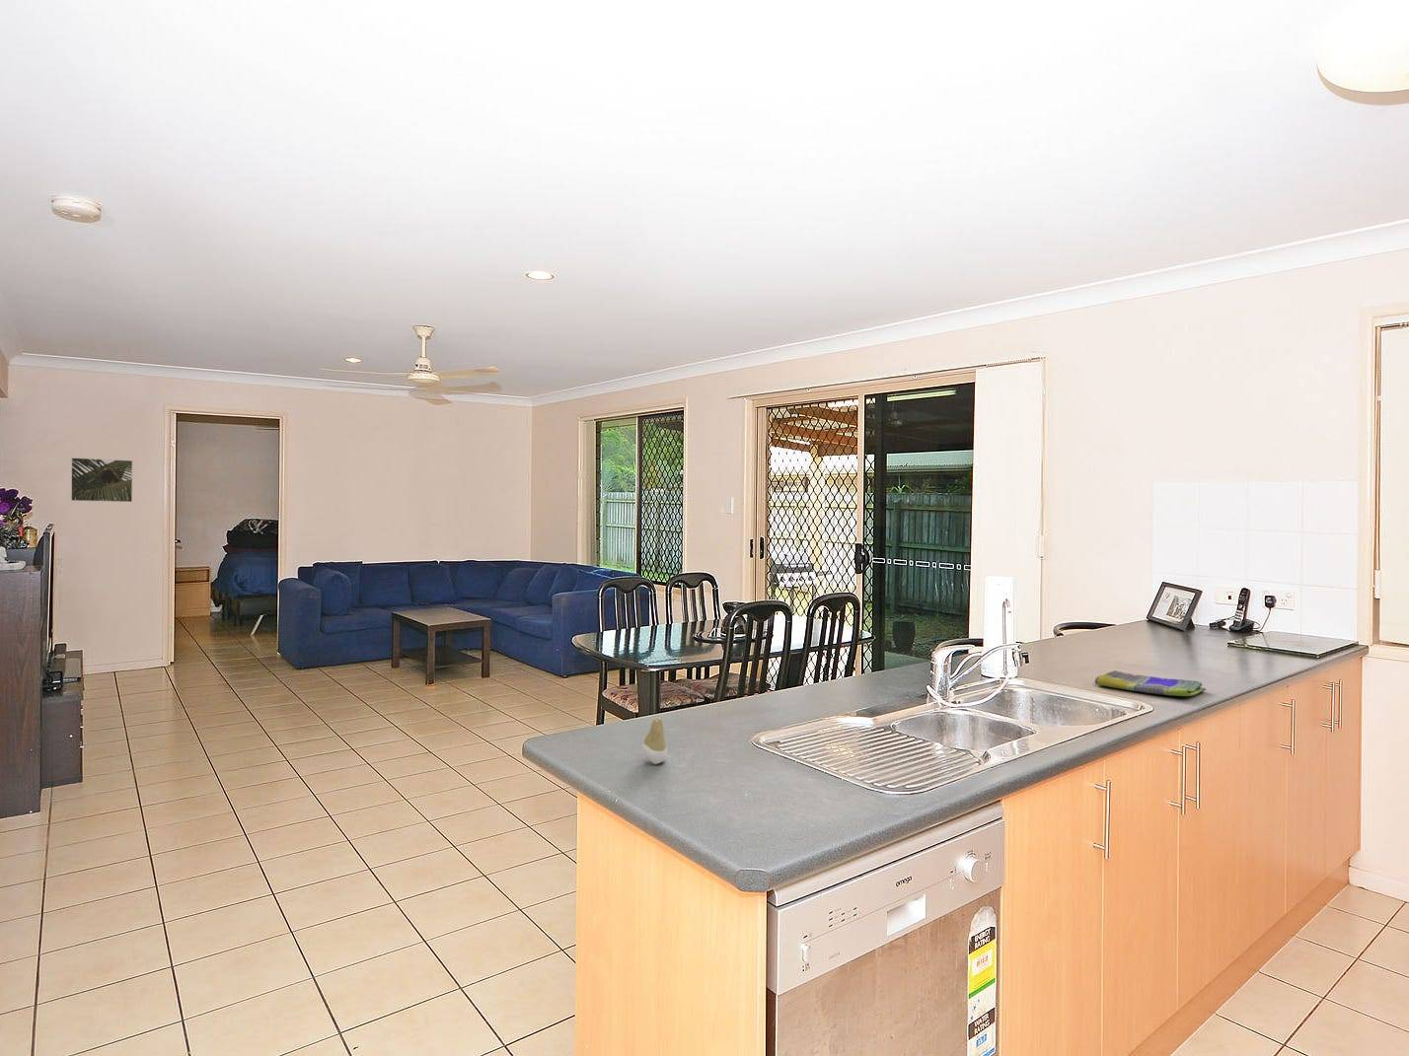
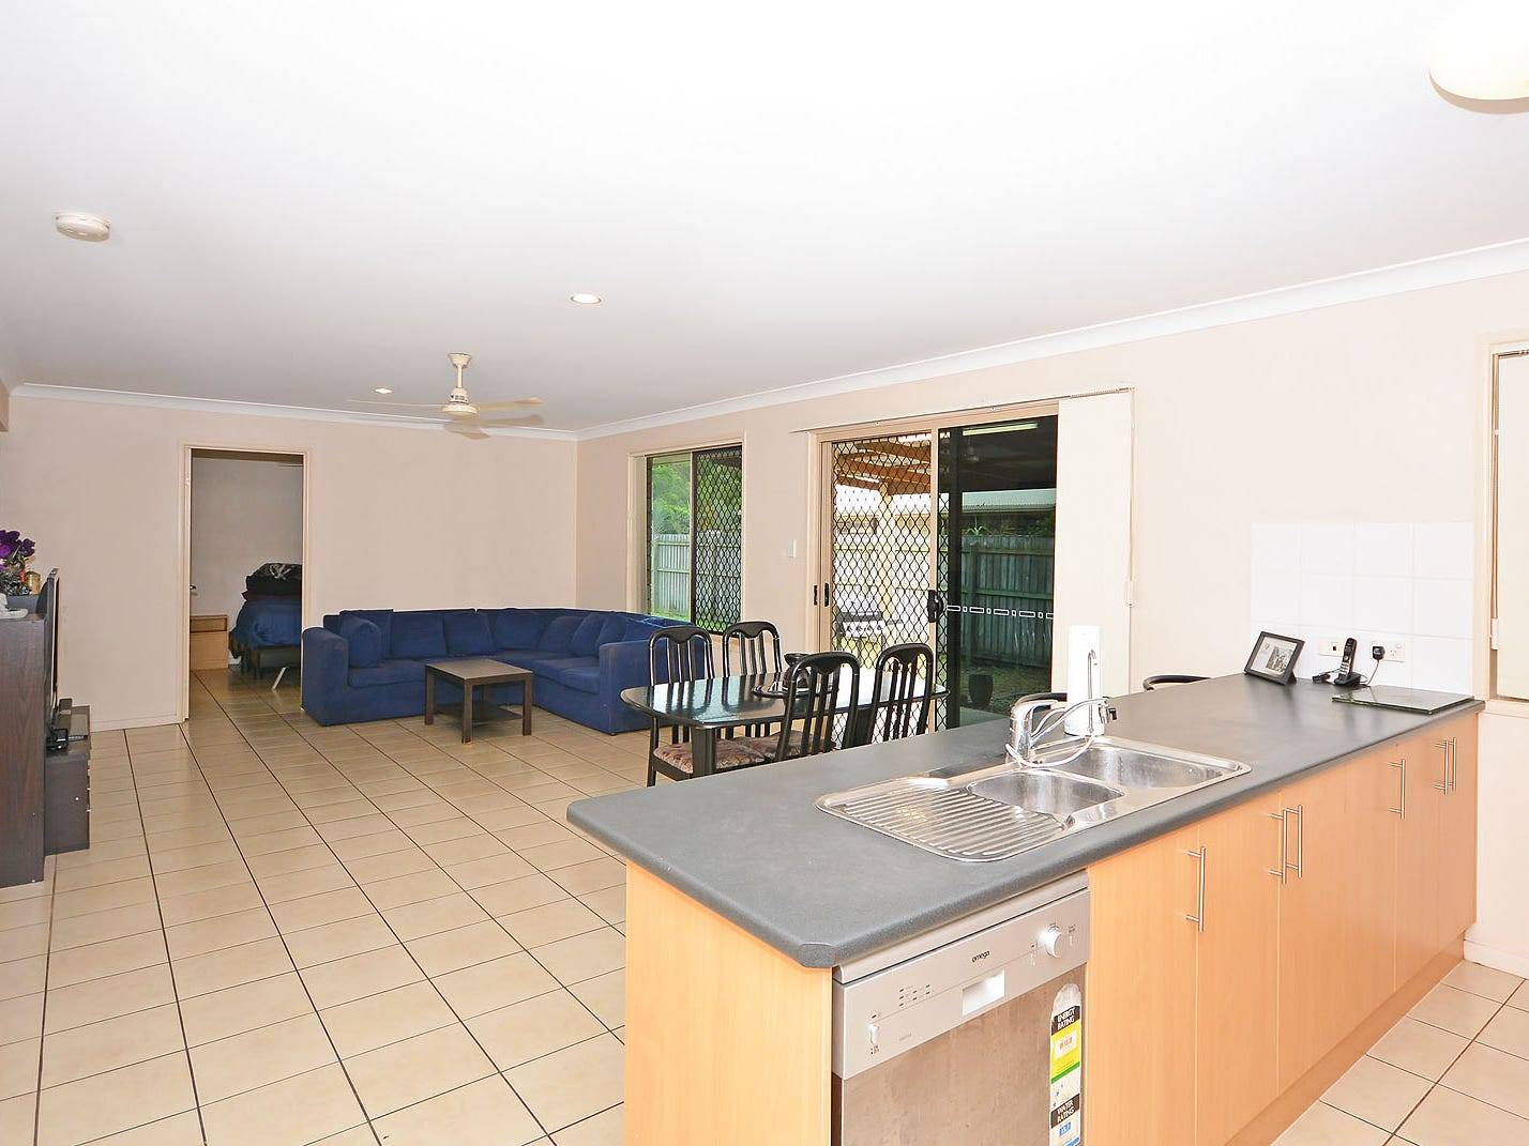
- dish towel [1094,670,1207,697]
- tooth [640,717,668,765]
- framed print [70,457,133,502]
